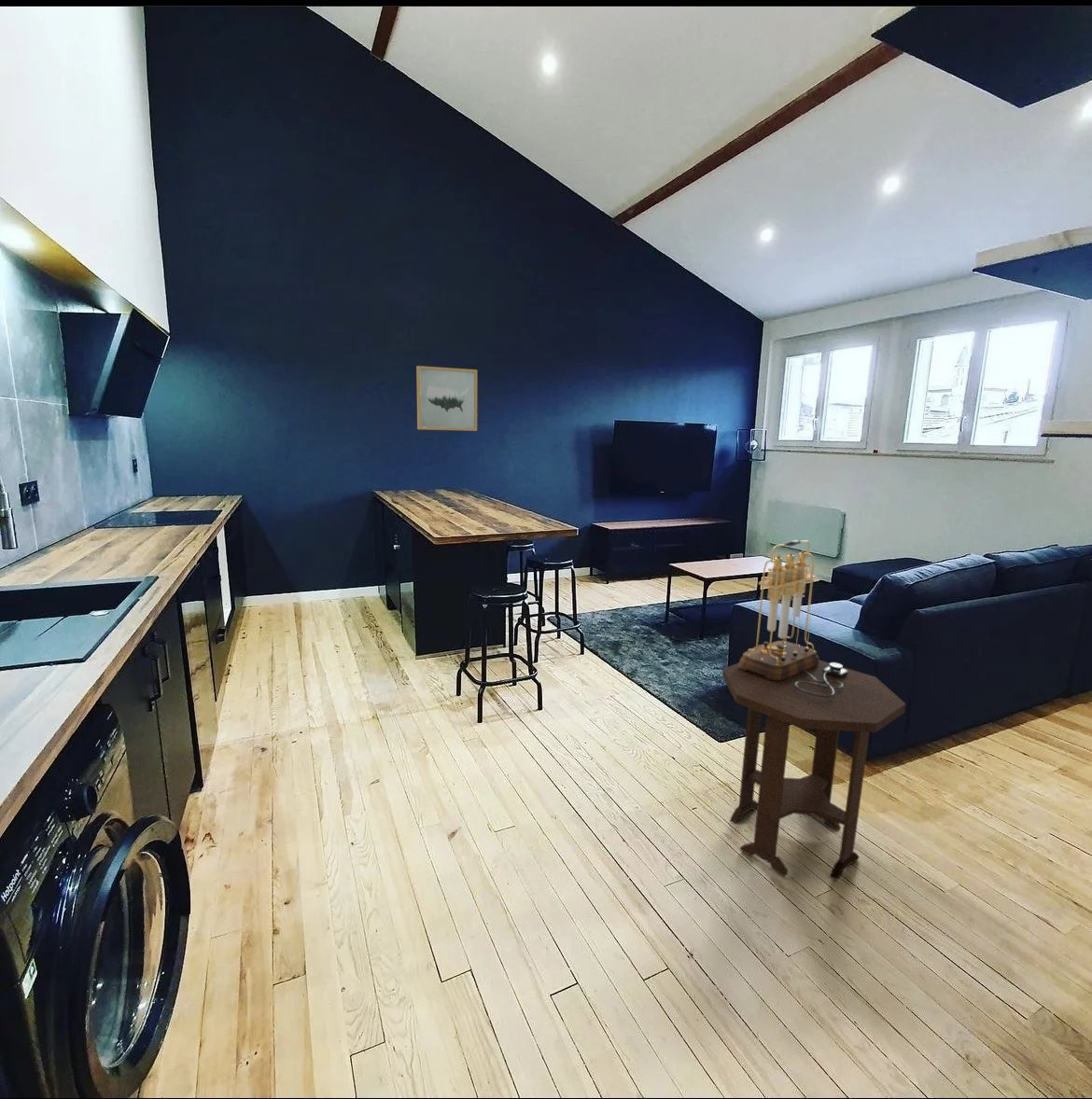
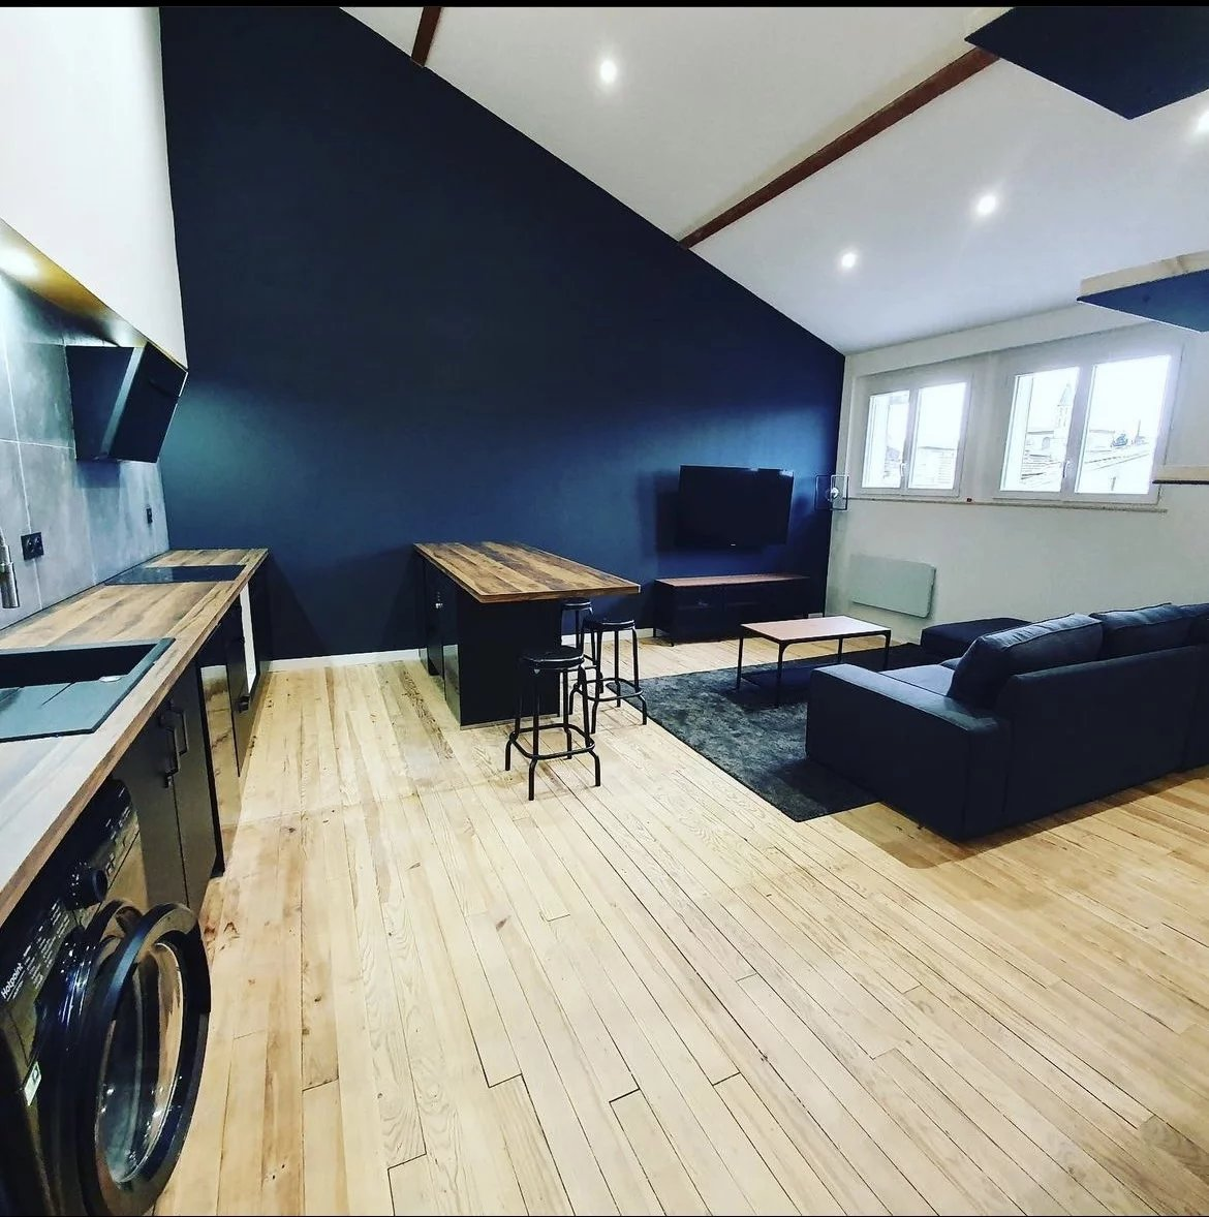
- table lamp [738,539,847,697]
- side table [721,660,906,881]
- wall art [415,365,478,432]
